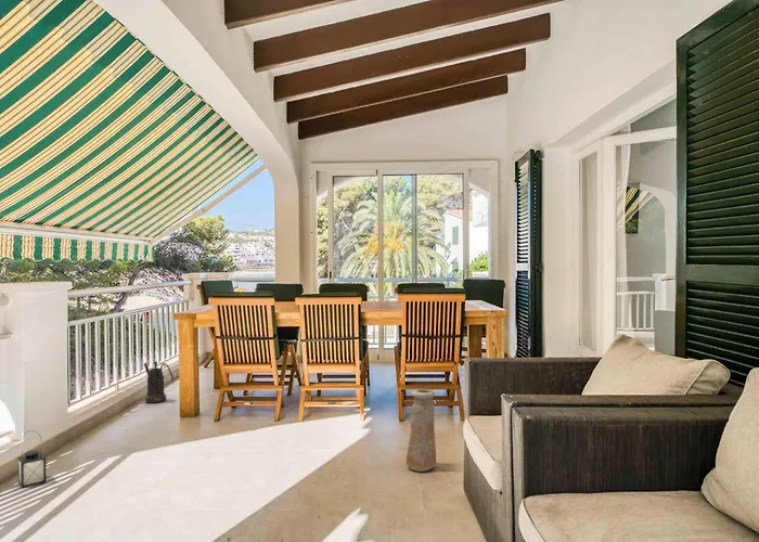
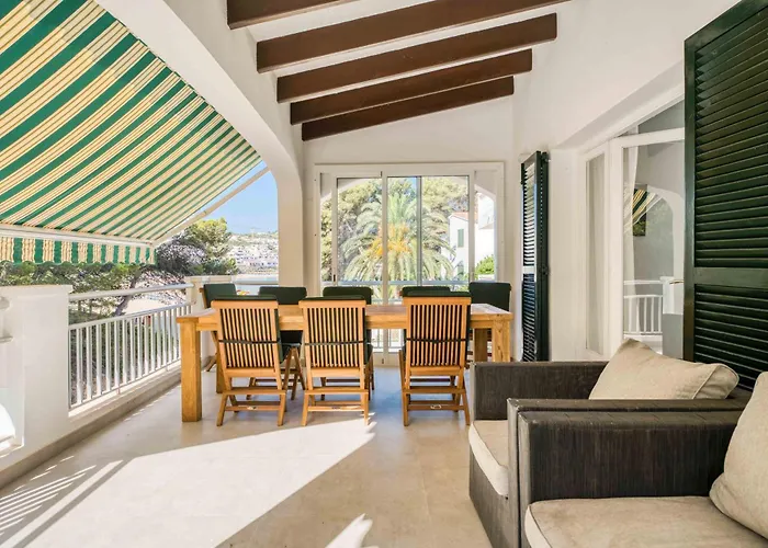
- vase [406,388,437,473]
- watering can [143,360,175,403]
- lantern [17,429,47,489]
